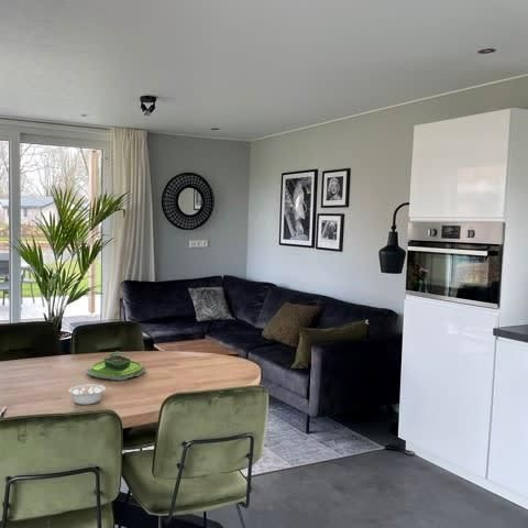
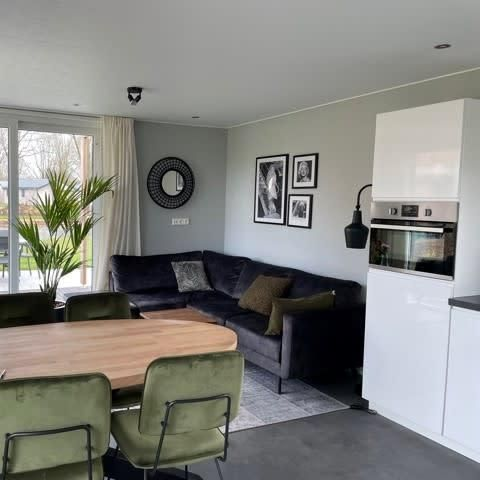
- plant pot [85,351,146,382]
- legume [68,384,112,406]
